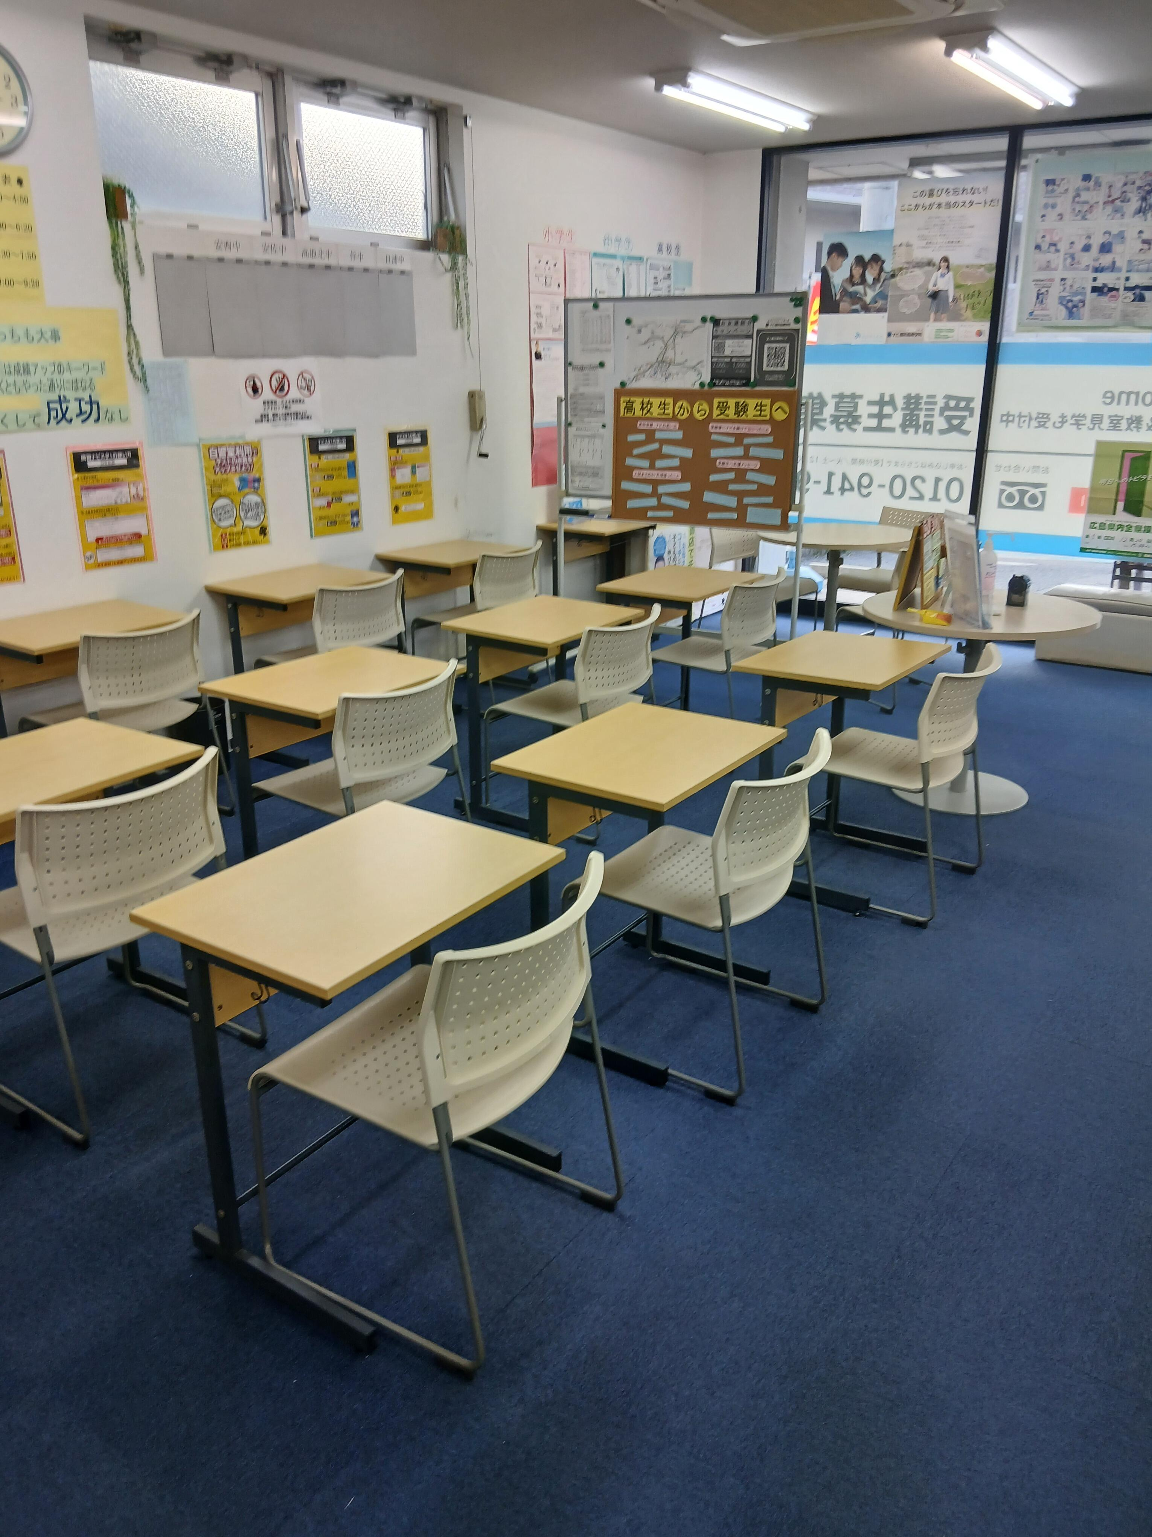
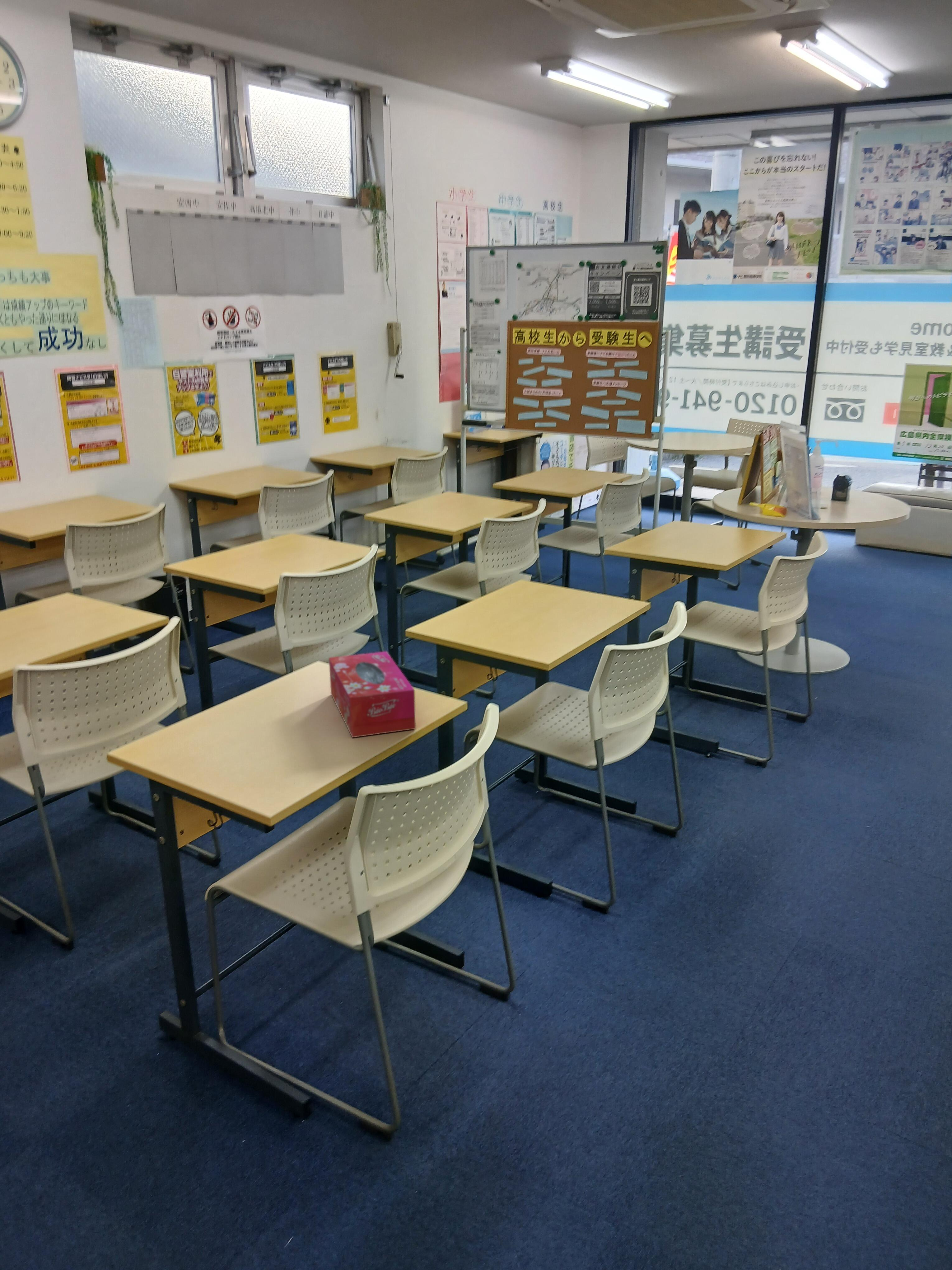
+ tissue box [329,651,416,738]
